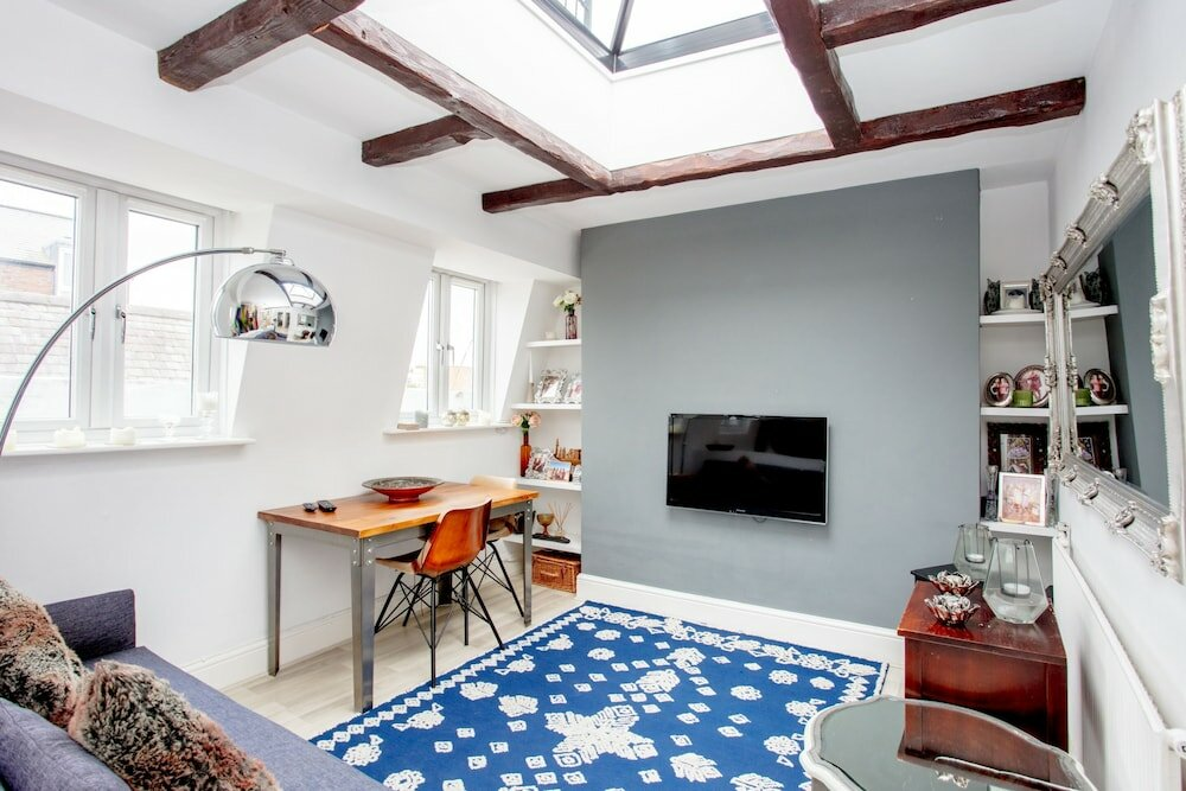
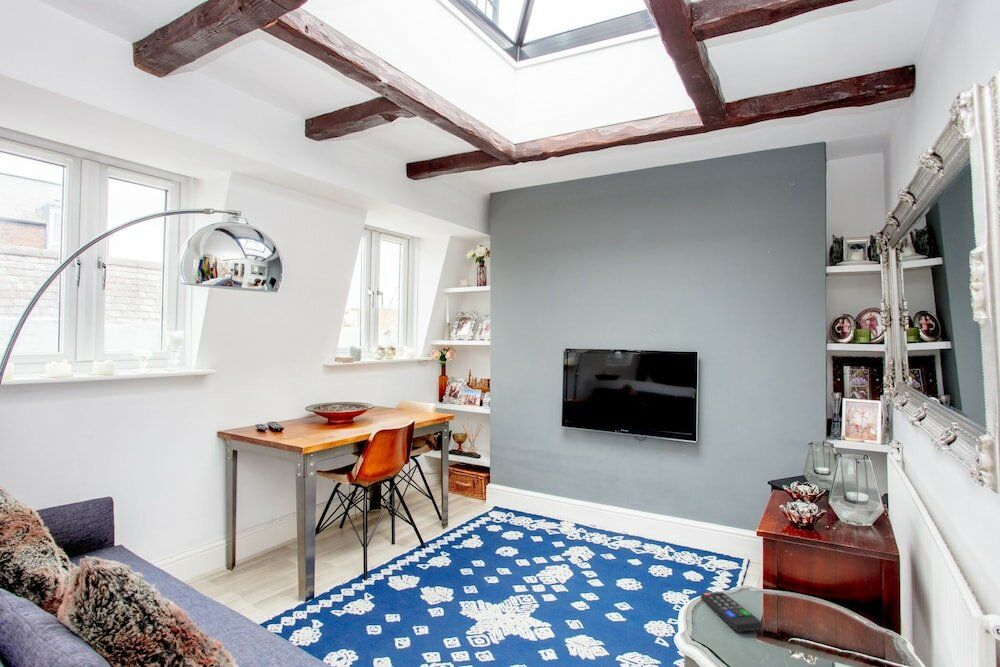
+ remote control [700,591,763,633]
